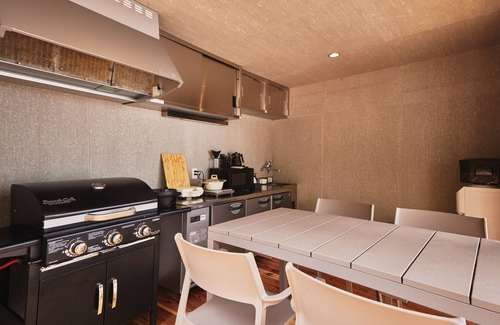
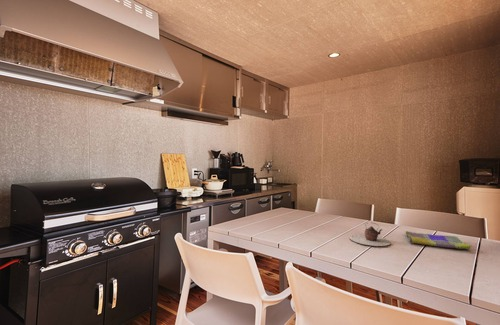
+ dish towel [404,230,472,250]
+ teapot [349,222,392,247]
